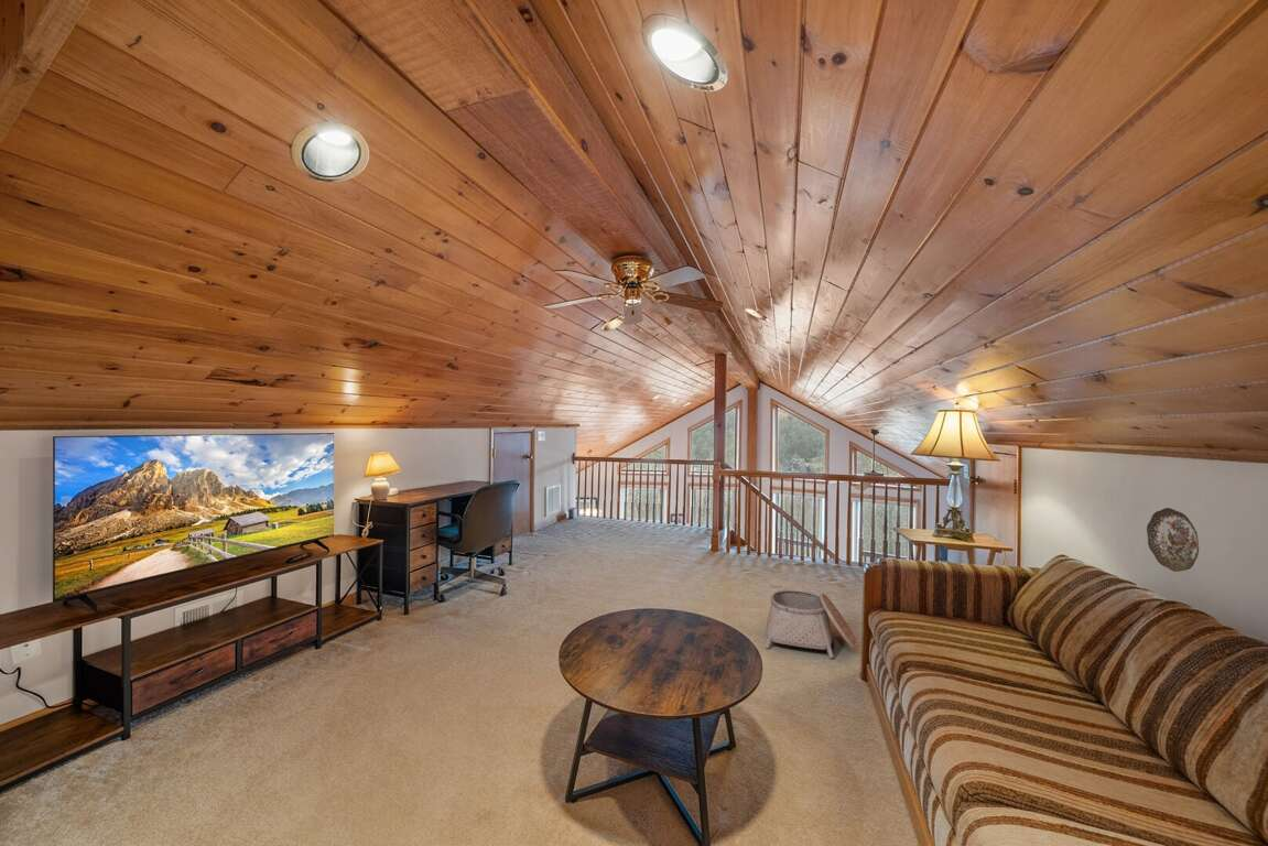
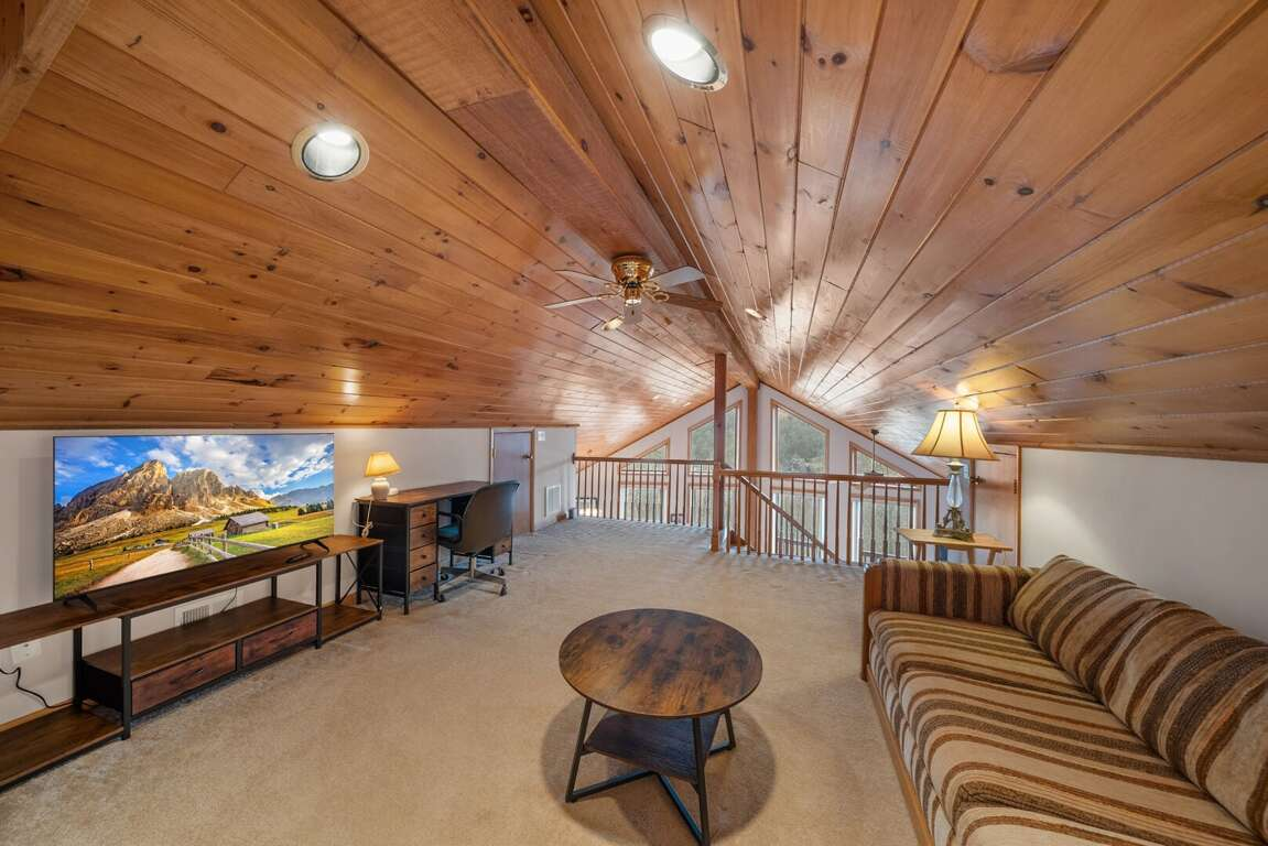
- decorative plate [1146,507,1200,573]
- basket [765,589,860,659]
